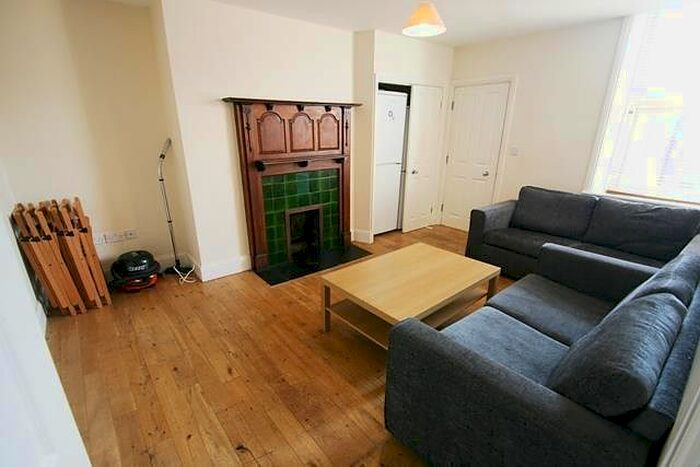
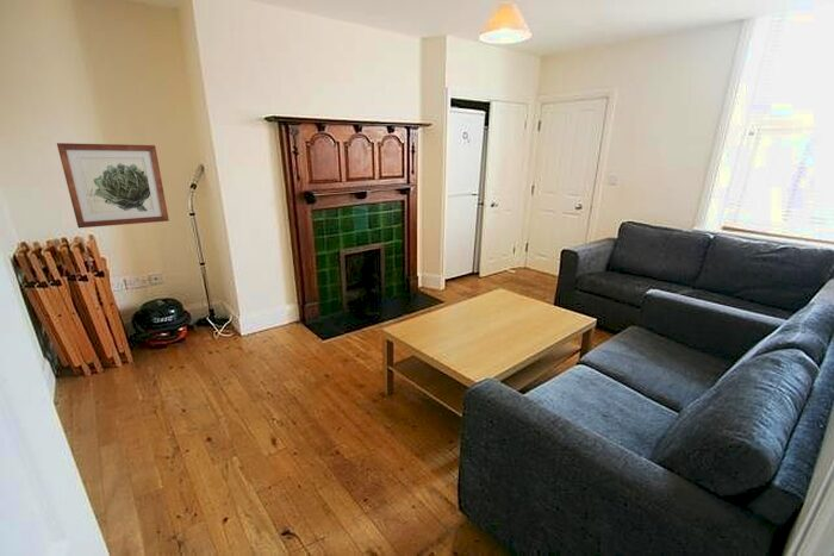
+ wall art [56,142,170,229]
